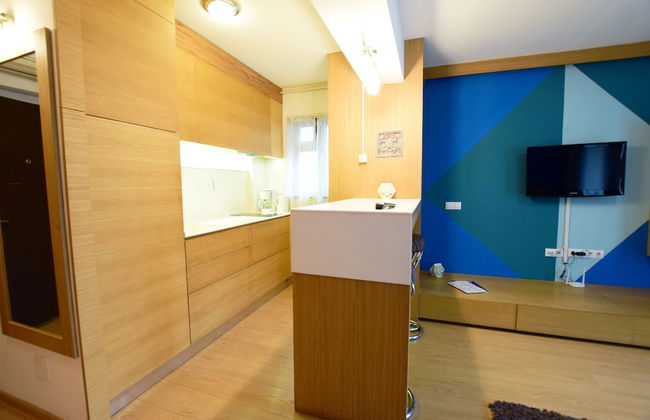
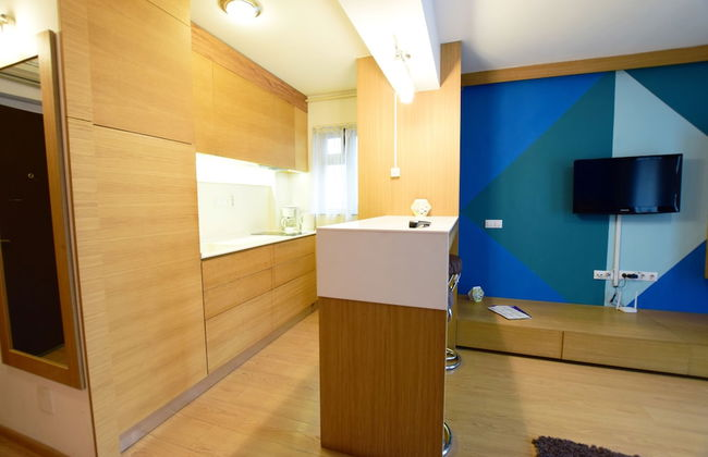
- wall ornament [375,129,404,159]
